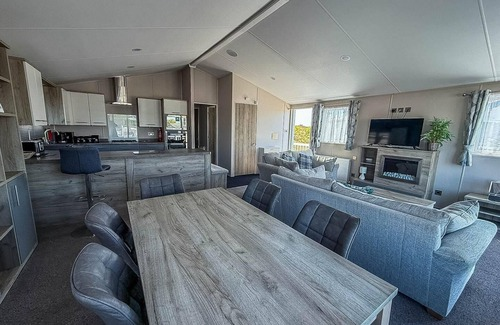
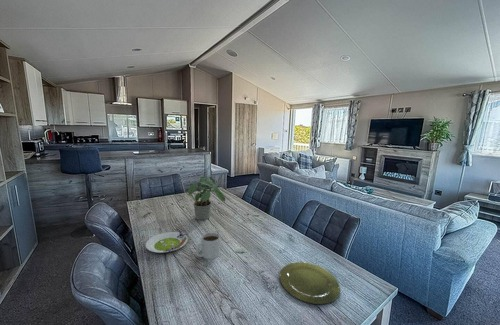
+ mug [195,231,221,260]
+ potted plant [187,175,226,221]
+ salad plate [145,231,189,254]
+ plate [279,261,341,305]
